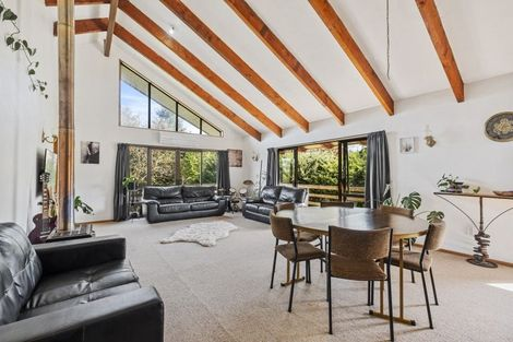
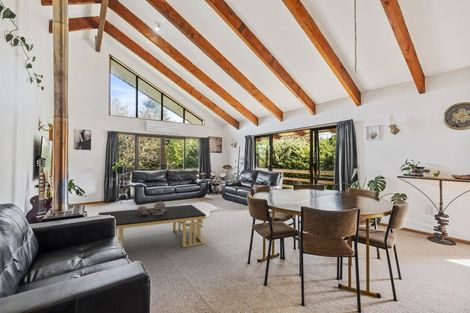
+ coffee table [97,201,207,248]
